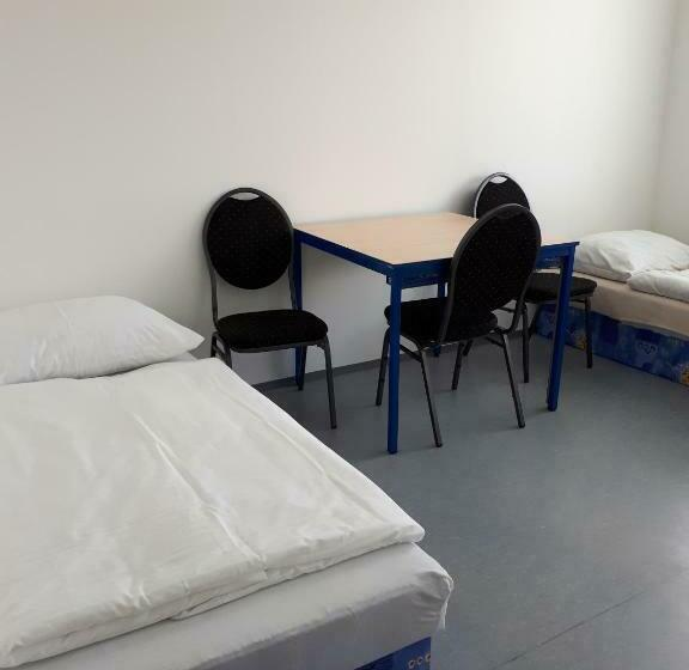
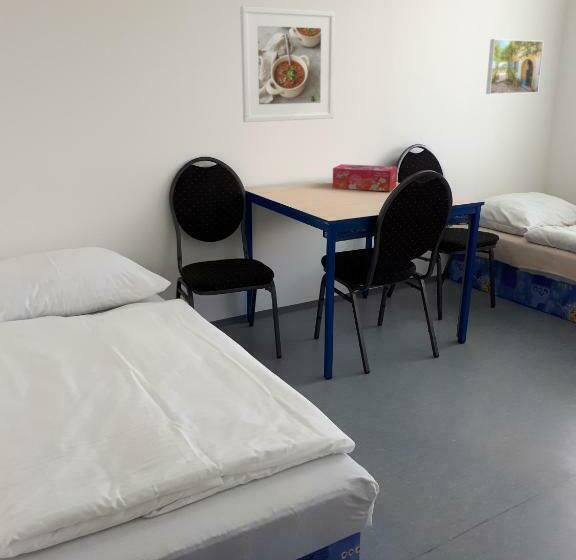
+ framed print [239,5,336,123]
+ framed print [485,38,545,95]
+ tissue box [332,163,398,192]
